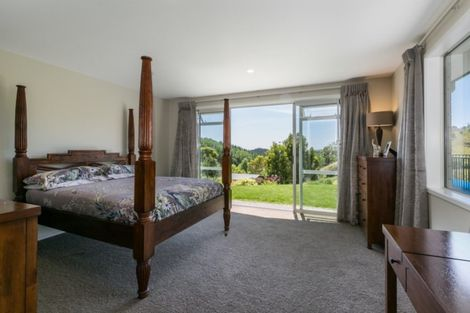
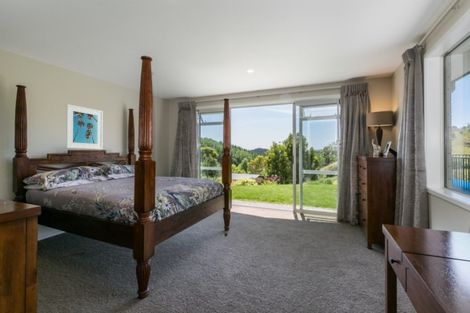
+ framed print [65,103,104,150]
